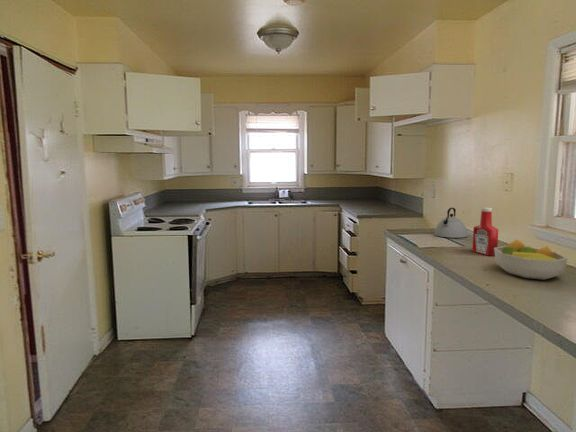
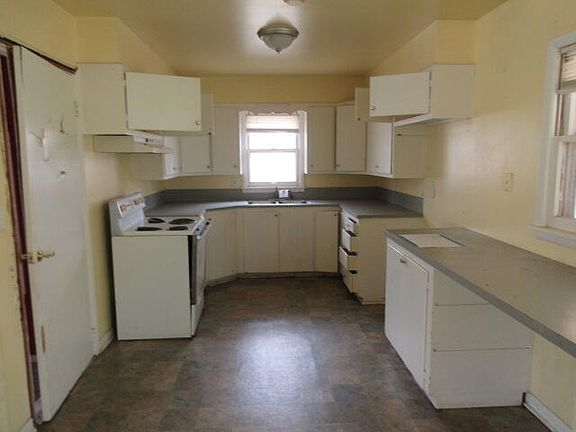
- kettle [433,207,469,239]
- soap bottle [472,207,499,257]
- fruit bowl [494,239,569,281]
